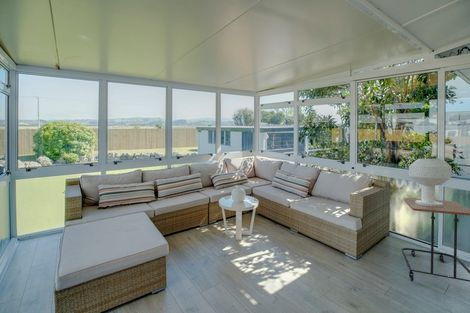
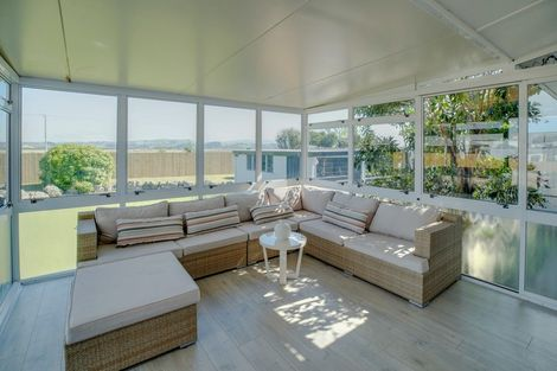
- table lamp [408,158,453,206]
- side table [400,197,470,283]
